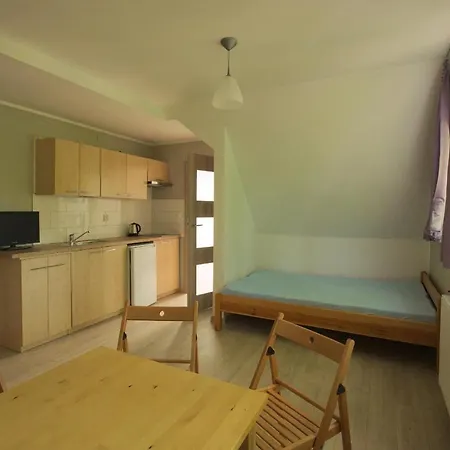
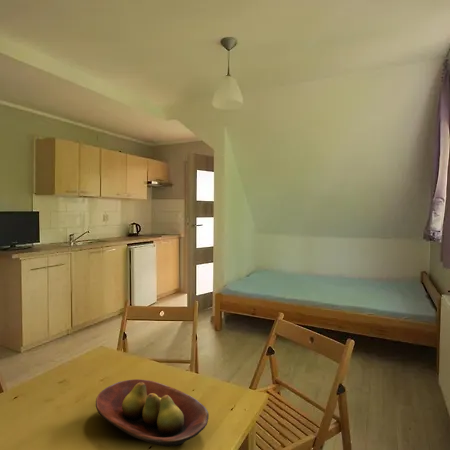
+ fruit bowl [95,378,209,448]
